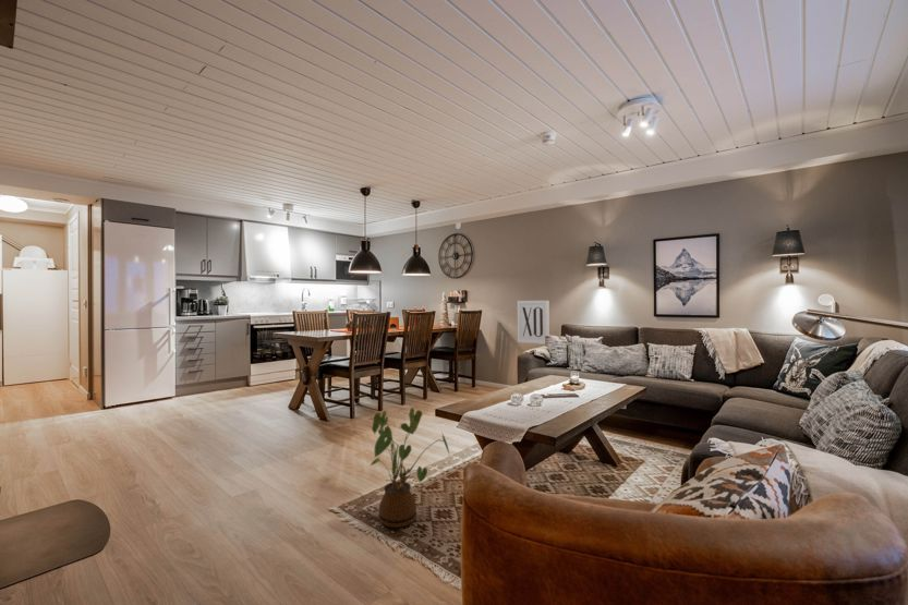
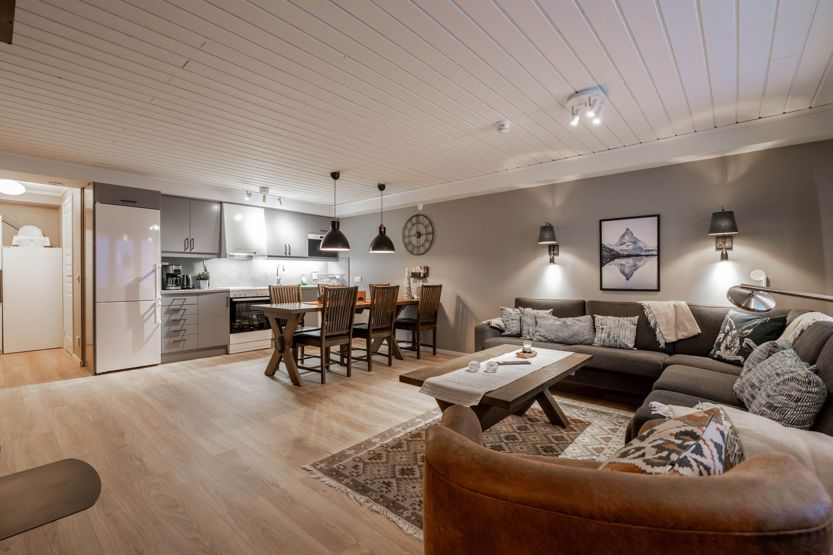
- wall art [517,300,550,346]
- house plant [370,407,451,529]
